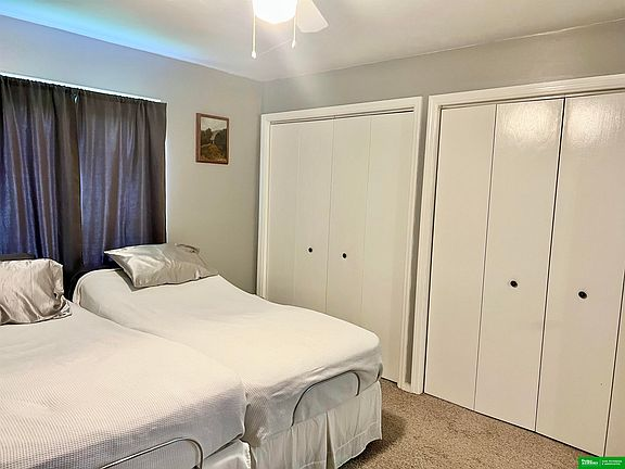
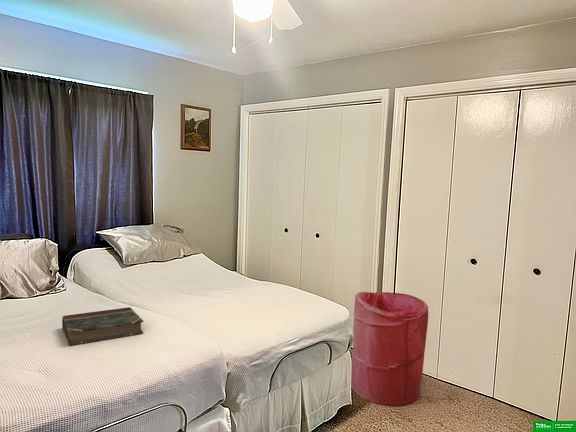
+ laundry hamper [351,291,429,407]
+ book [61,306,144,346]
